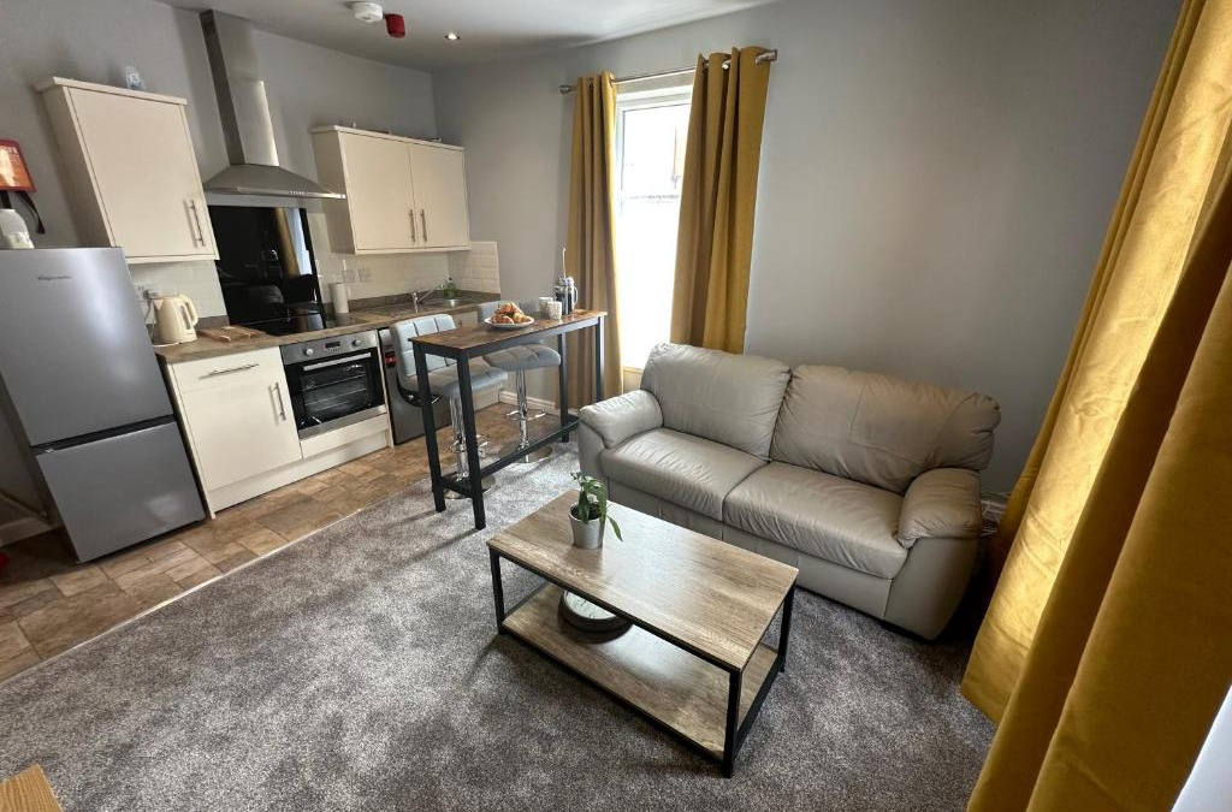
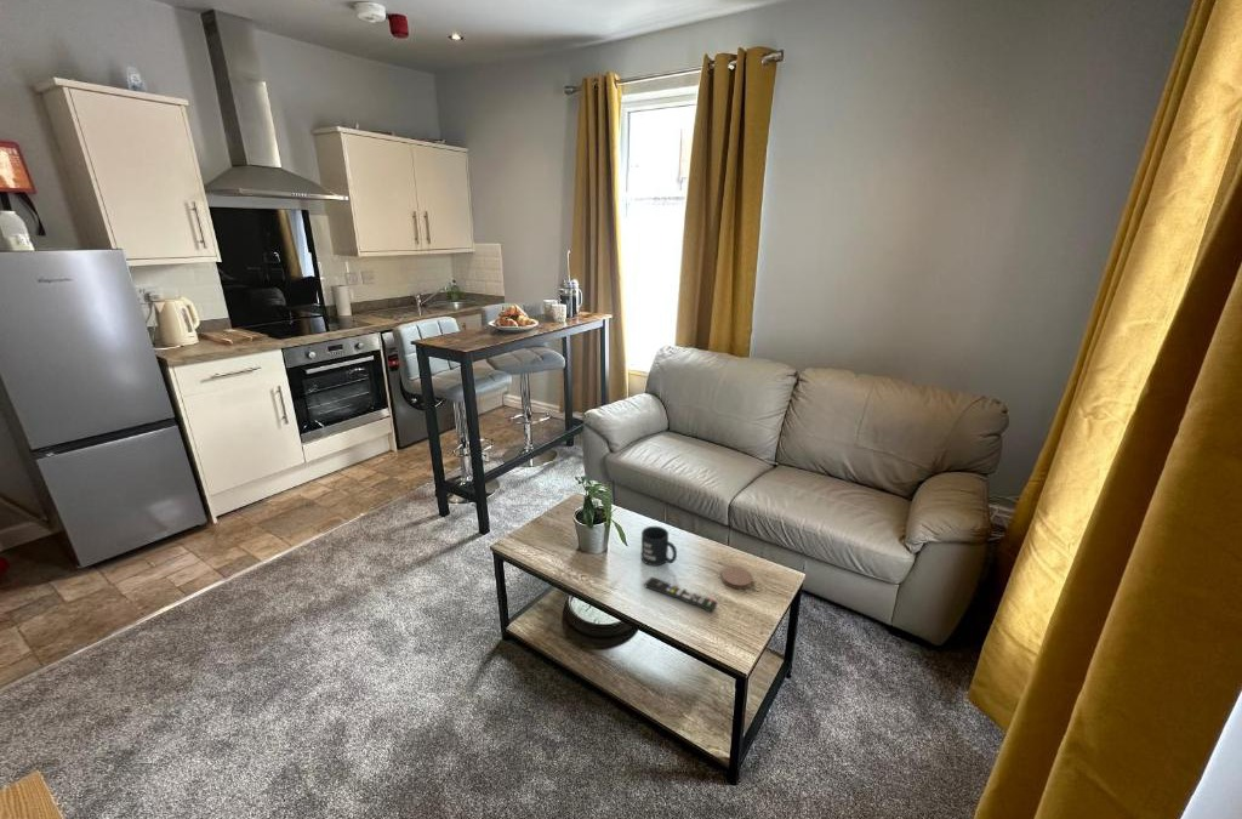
+ remote control [643,576,719,614]
+ mug [640,525,678,567]
+ coaster [720,565,754,590]
